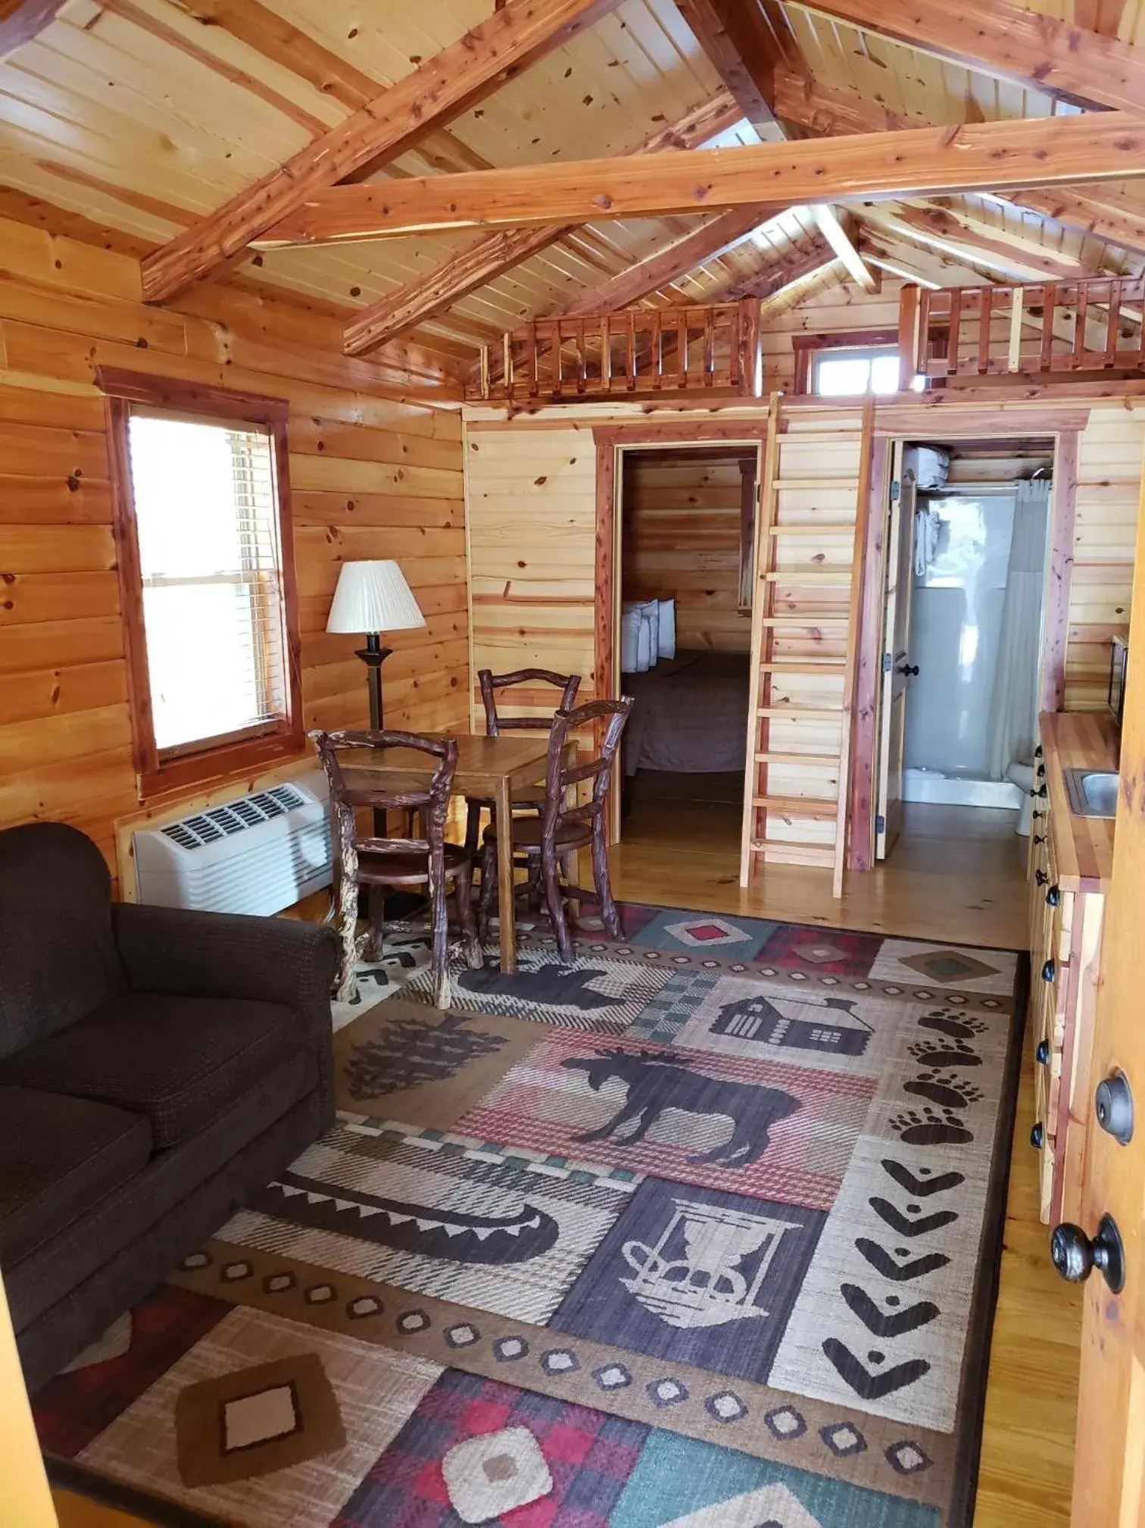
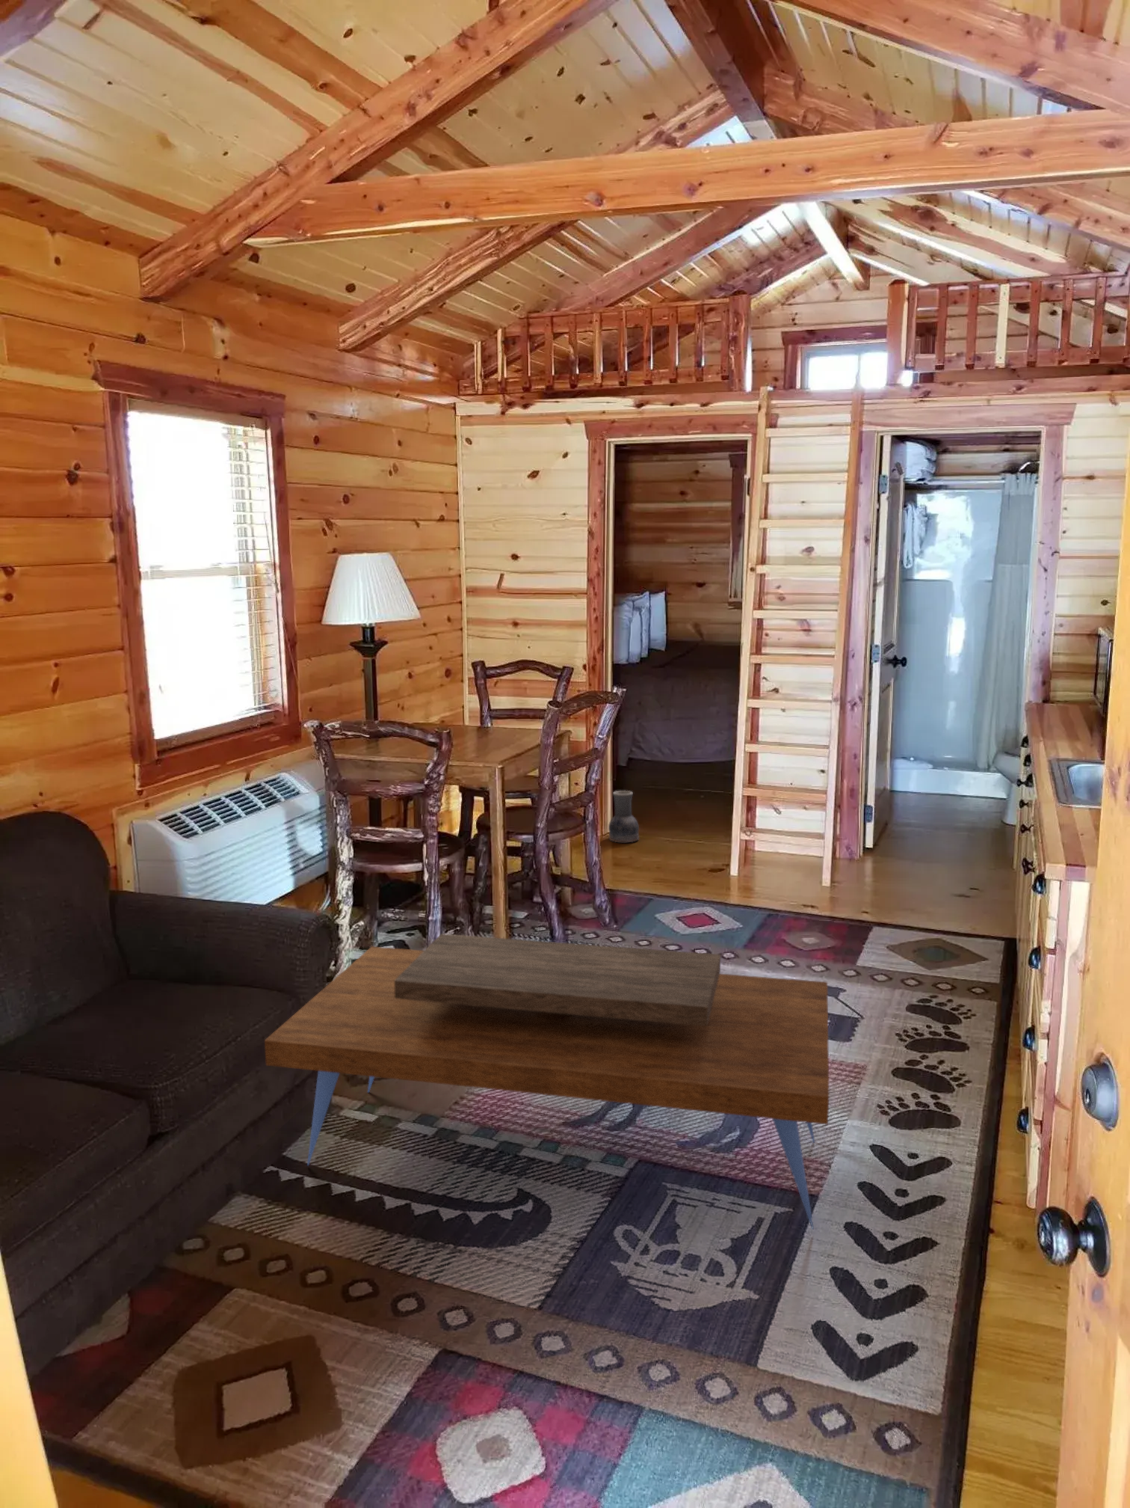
+ coffee table [264,933,830,1230]
+ vase [608,790,640,843]
